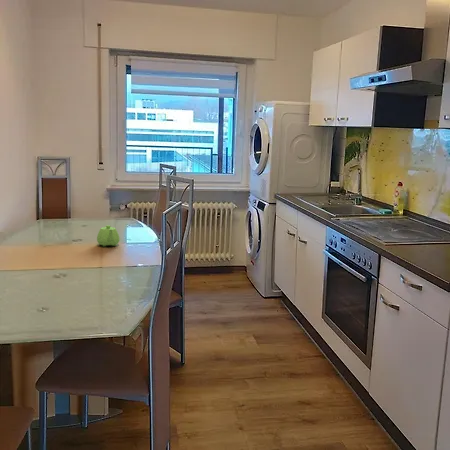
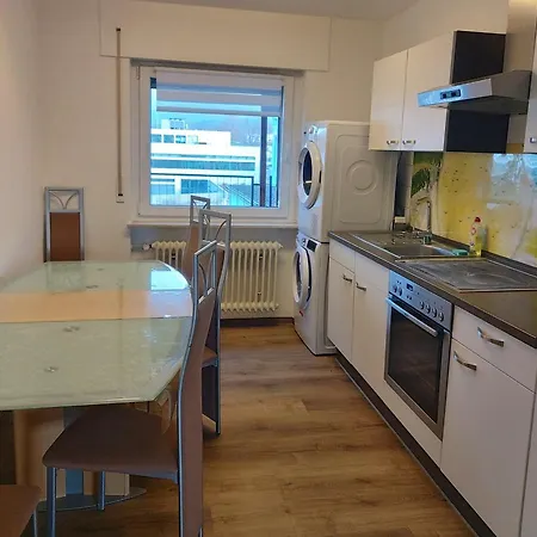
- teapot [96,224,120,247]
